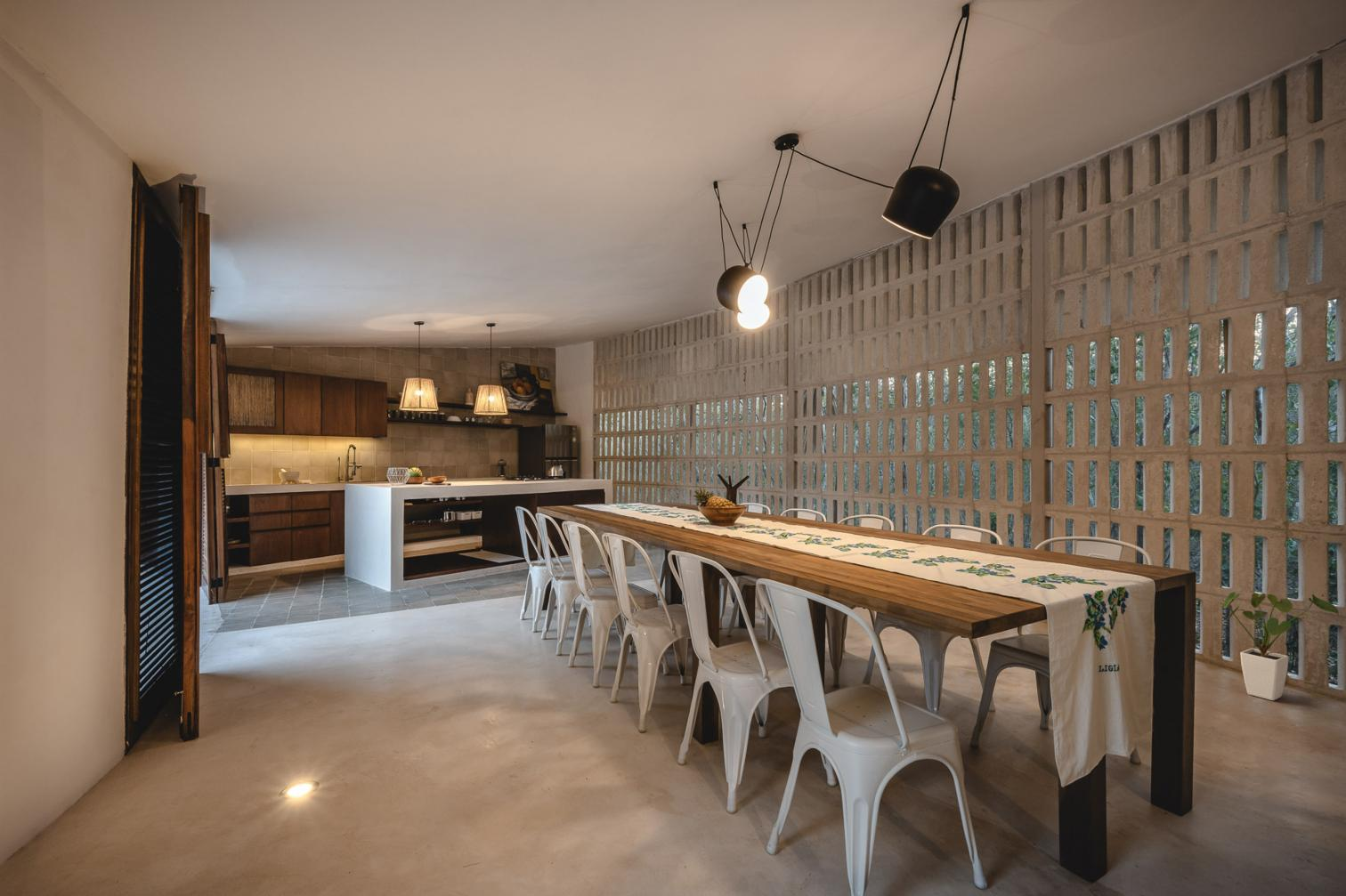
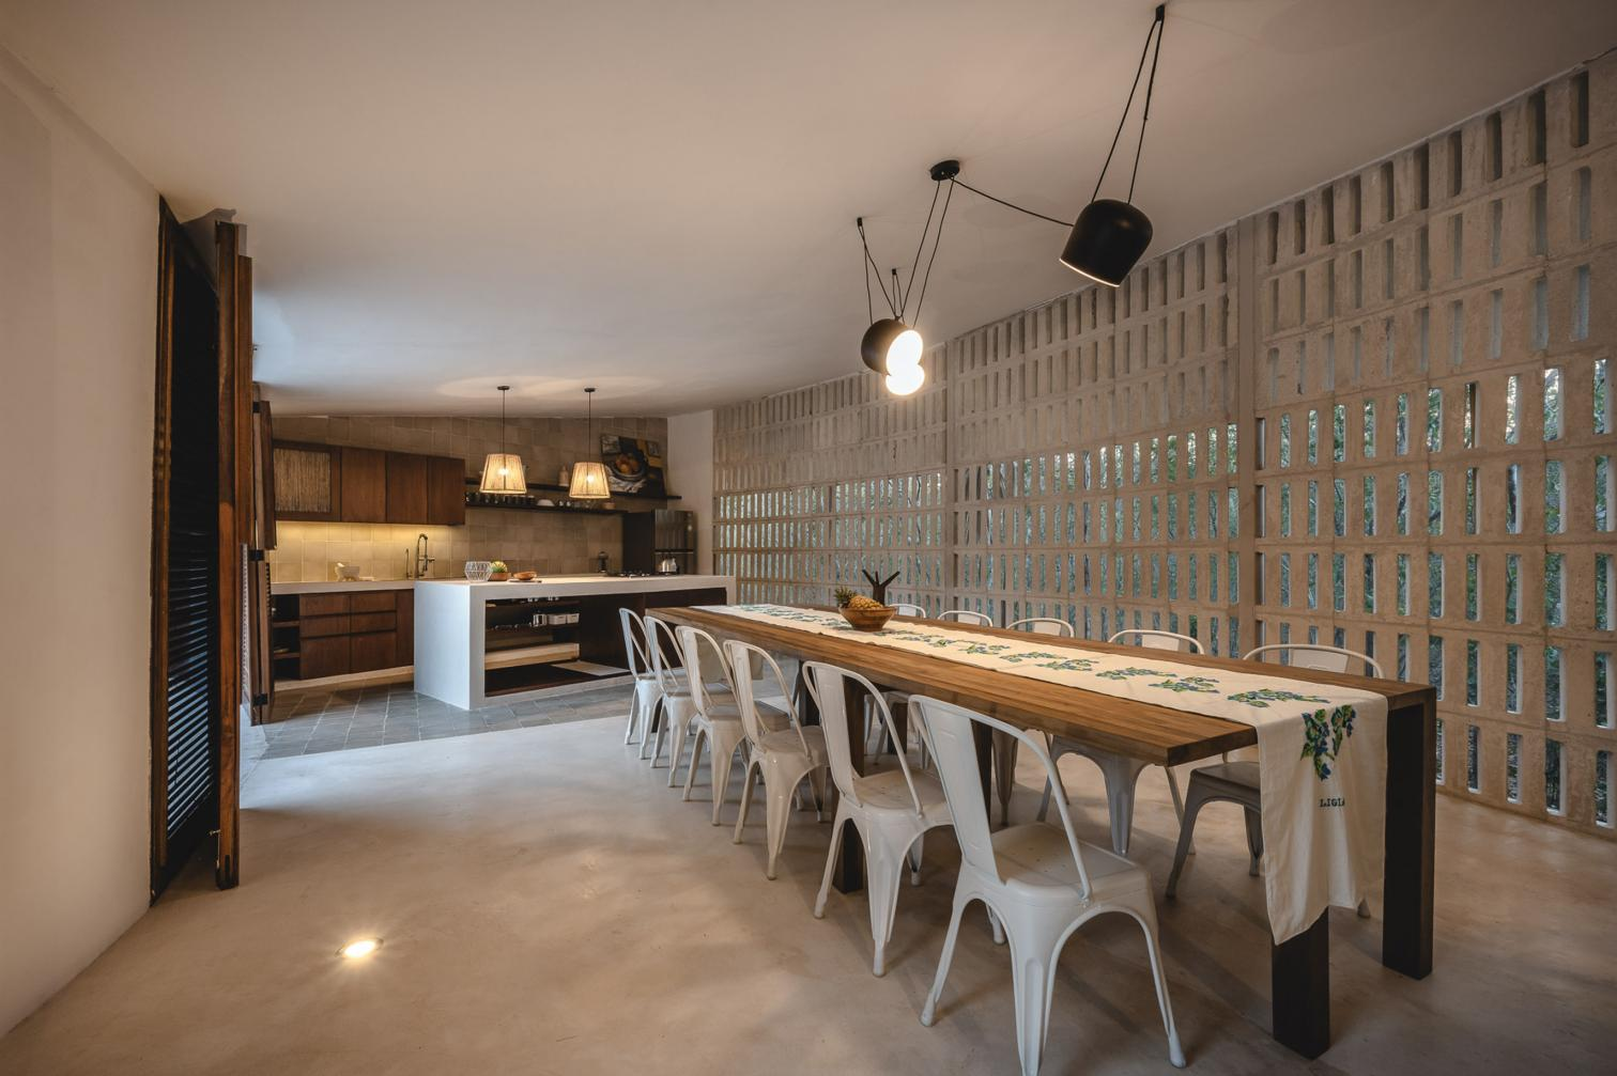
- house plant [1223,592,1341,701]
